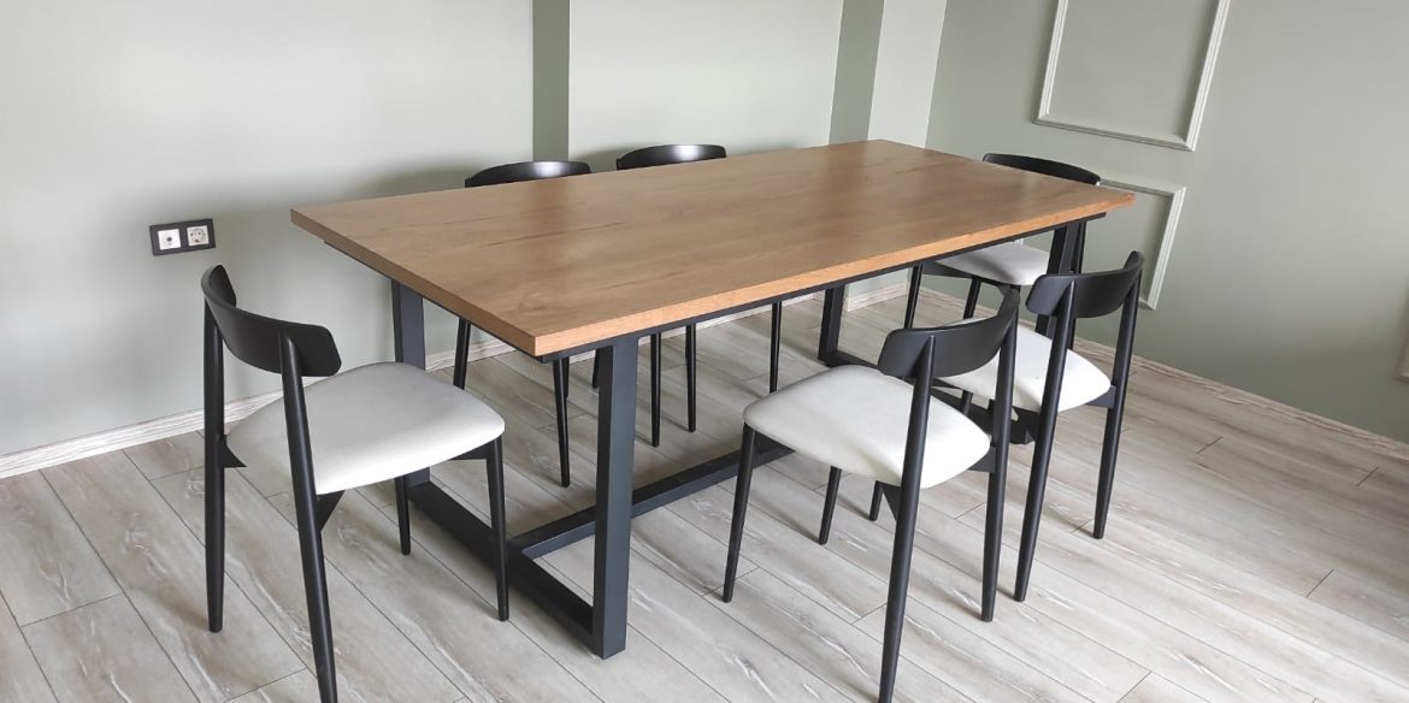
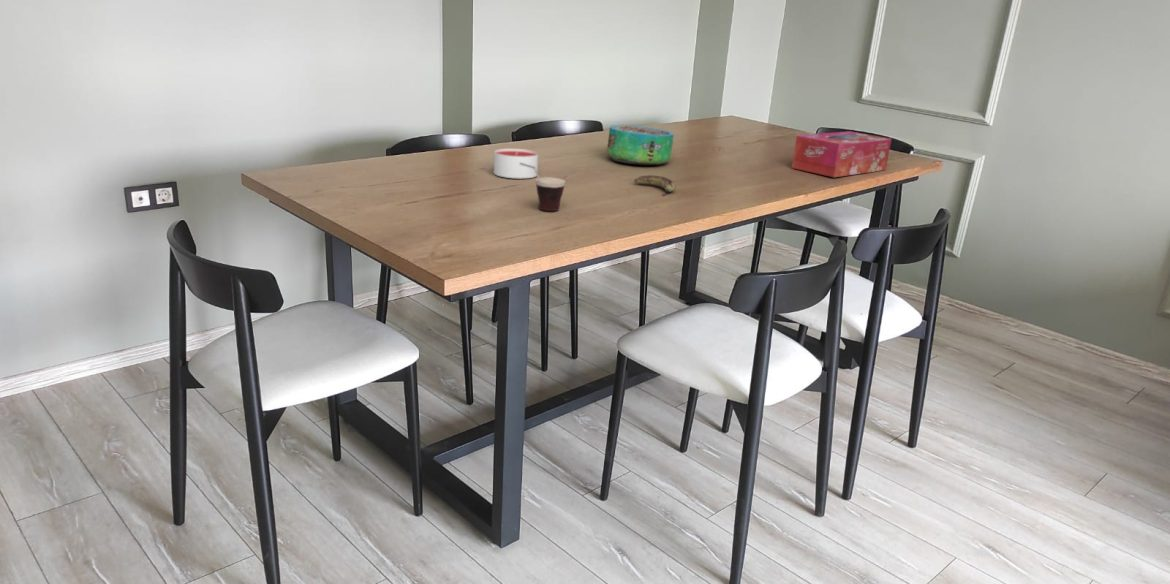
+ cup [520,163,567,212]
+ tissue box [791,130,892,178]
+ candle [493,148,539,180]
+ banana [633,175,676,196]
+ decorative bowl [606,124,675,166]
